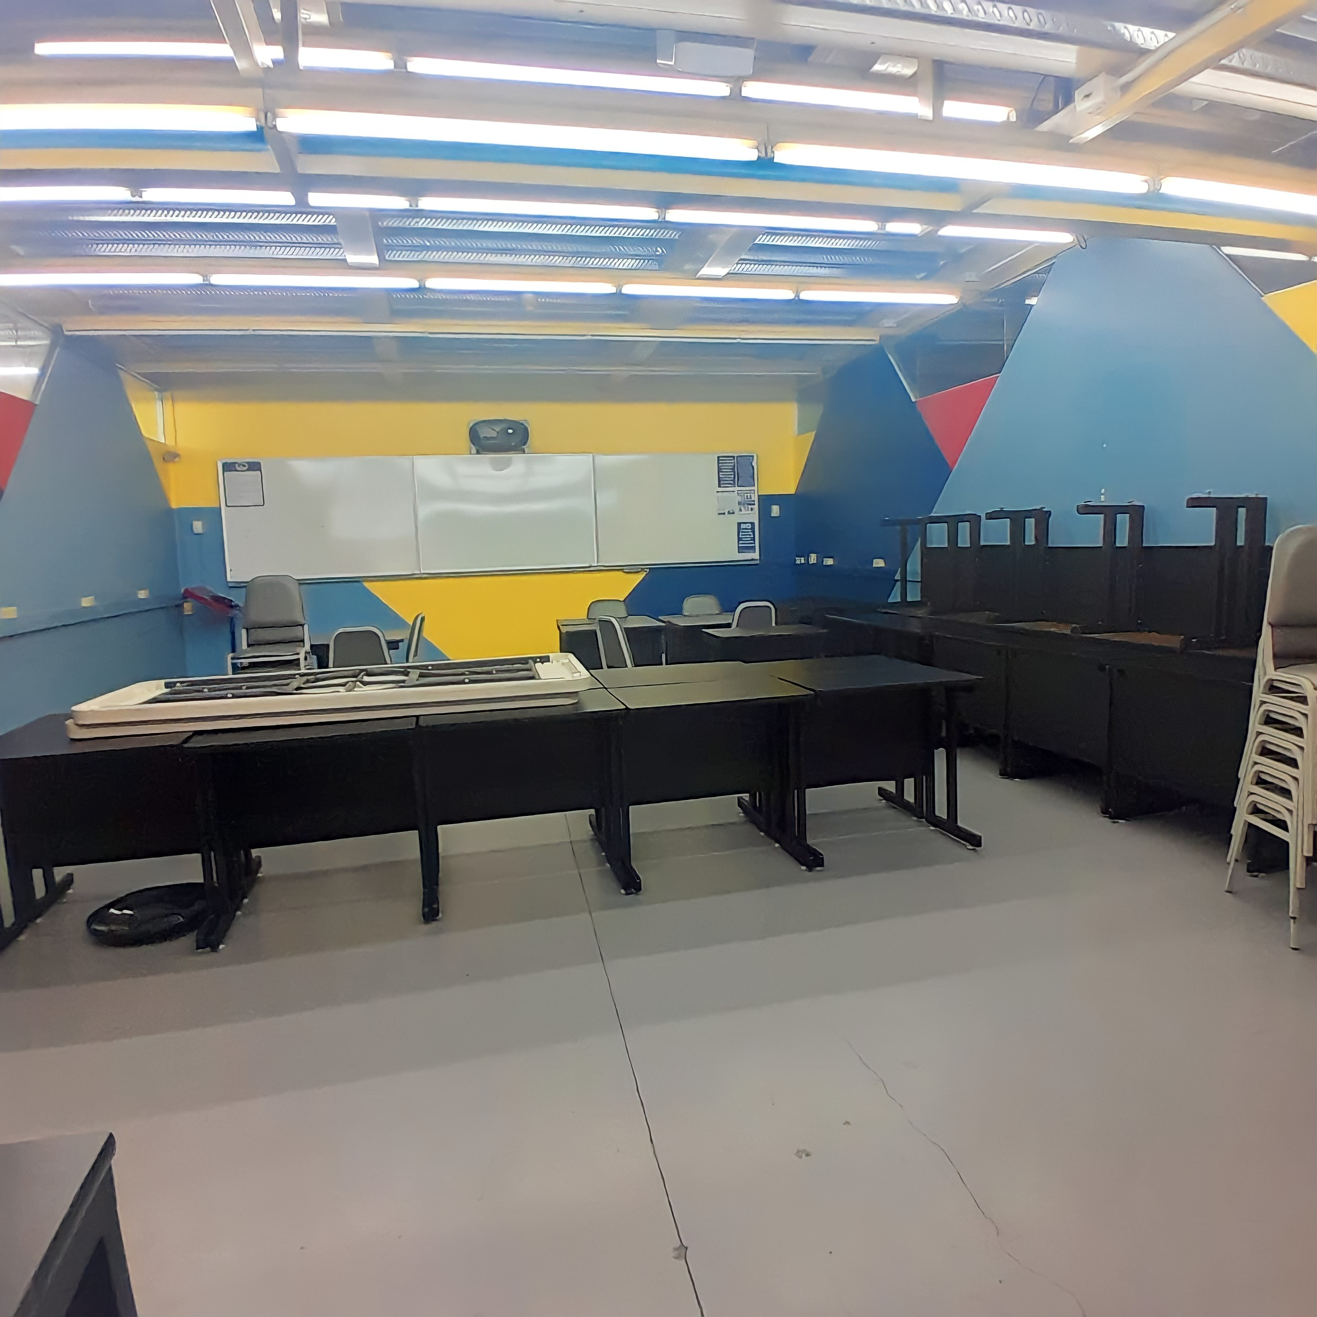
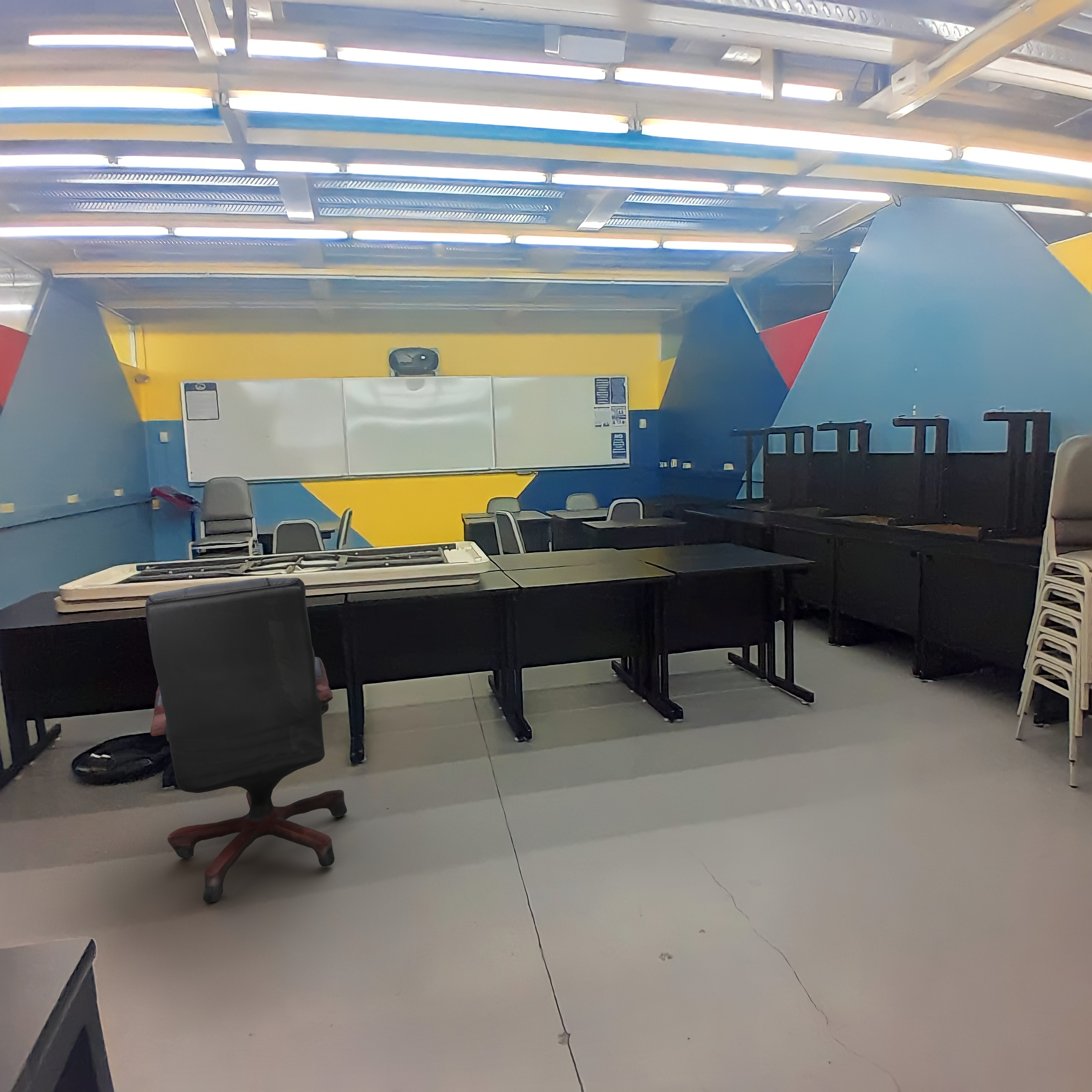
+ office chair [145,577,348,903]
